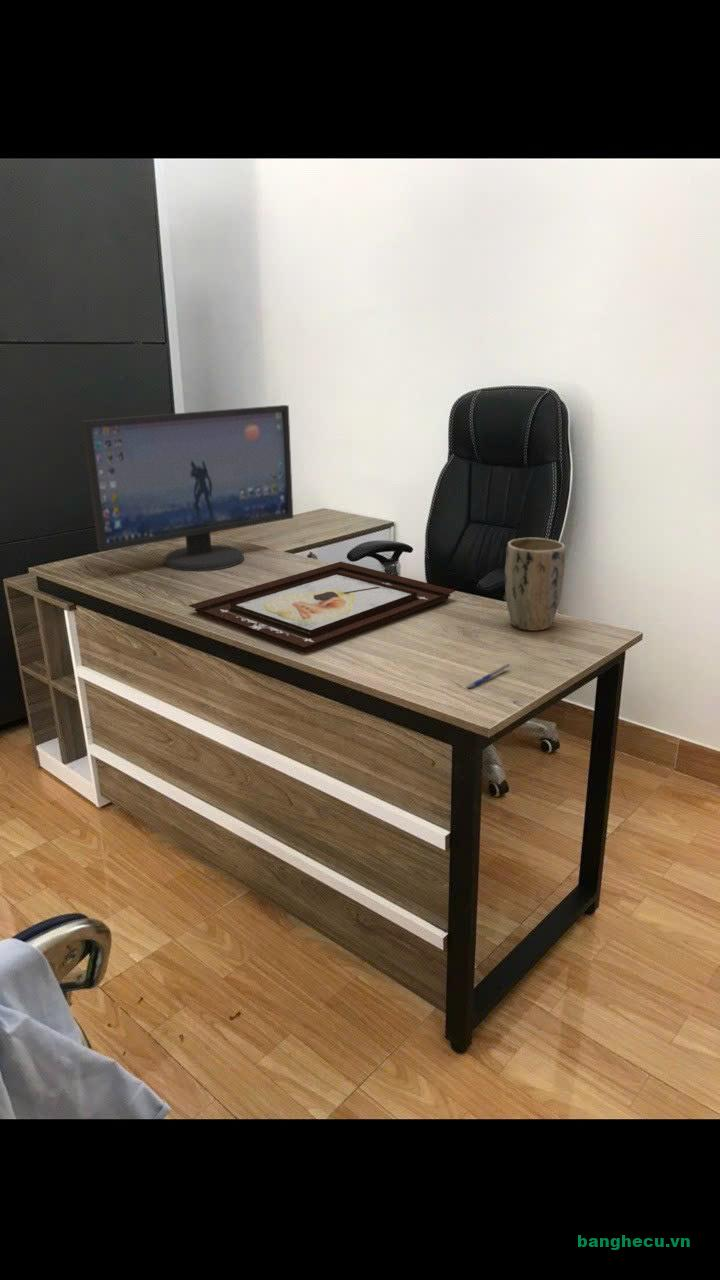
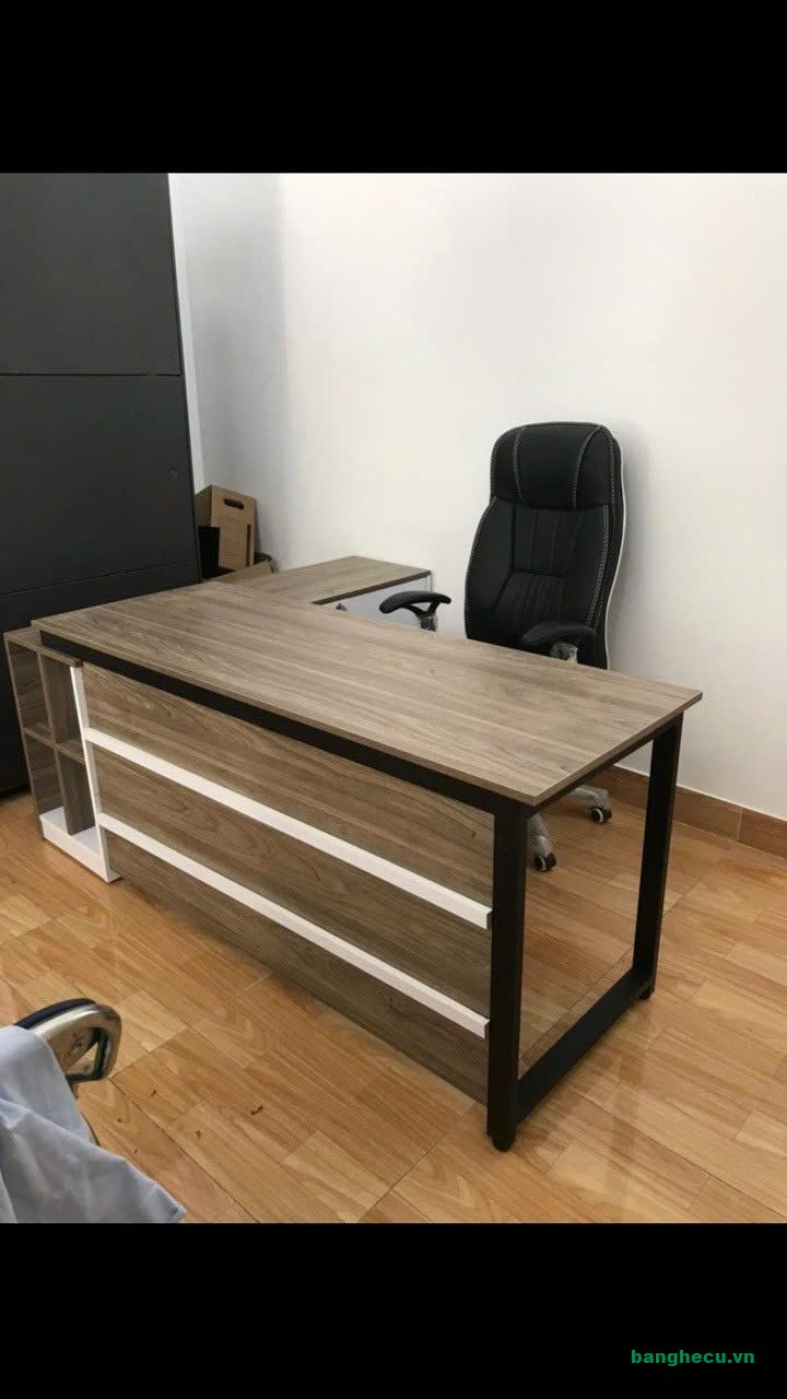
- computer monitor [80,404,294,572]
- picture frame [187,561,457,653]
- pen [465,663,511,690]
- plant pot [504,537,566,632]
